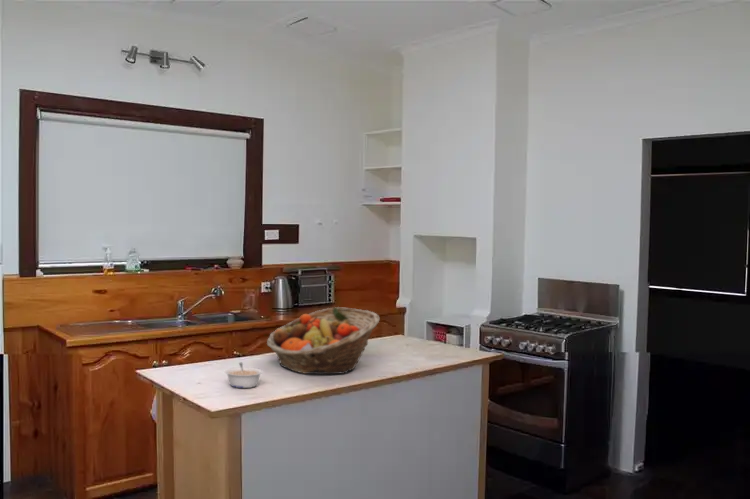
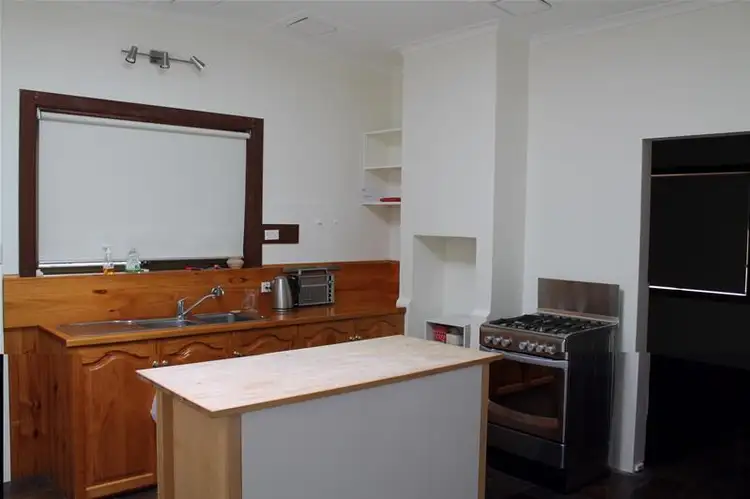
- fruit basket [266,306,380,376]
- legume [223,362,264,389]
